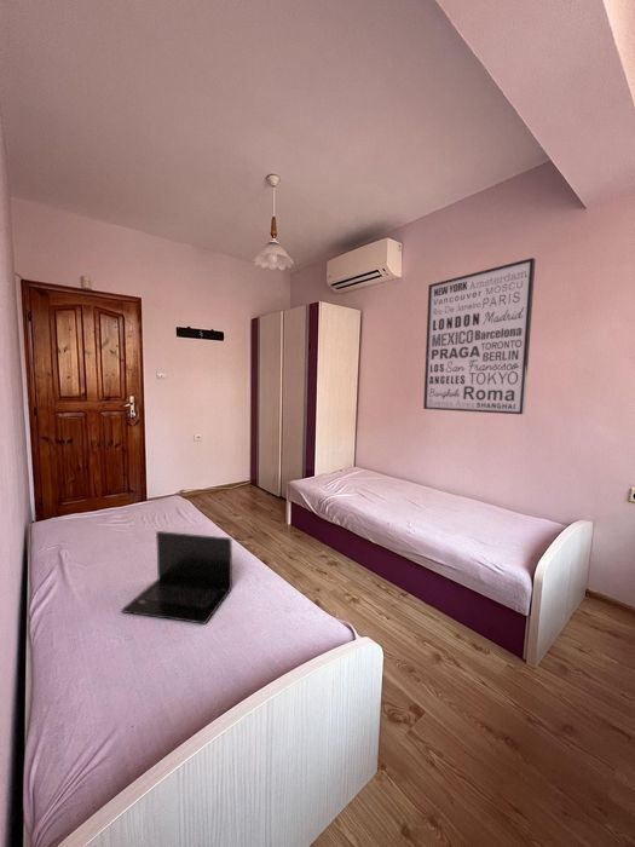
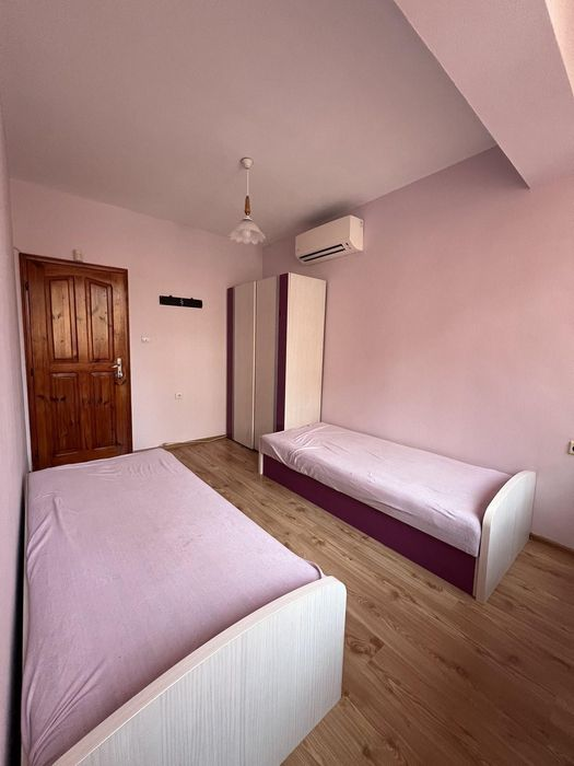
- wall art [422,257,537,416]
- laptop [120,530,233,626]
